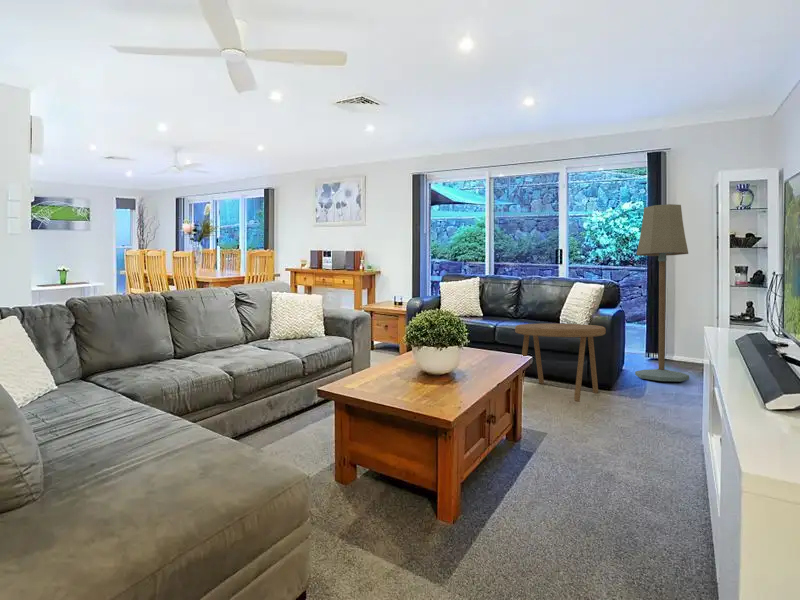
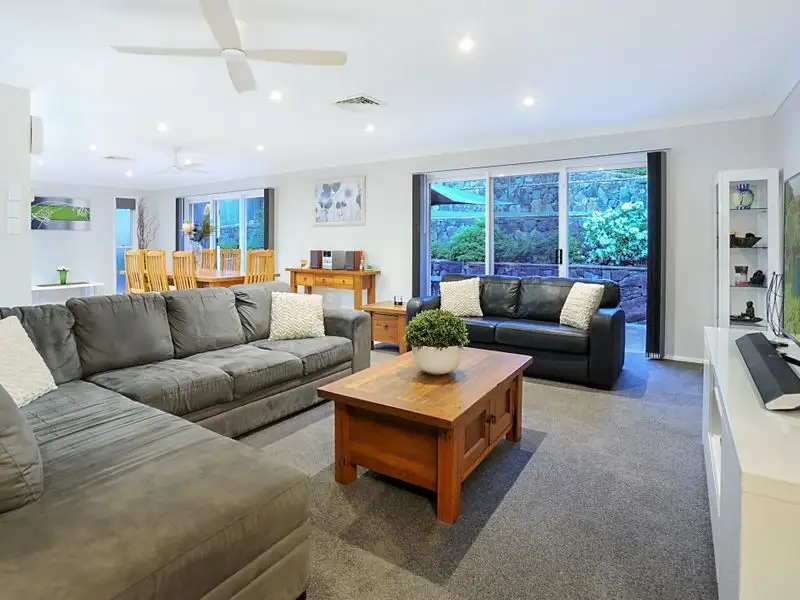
- floor lamp [634,203,690,382]
- side table [514,323,607,403]
